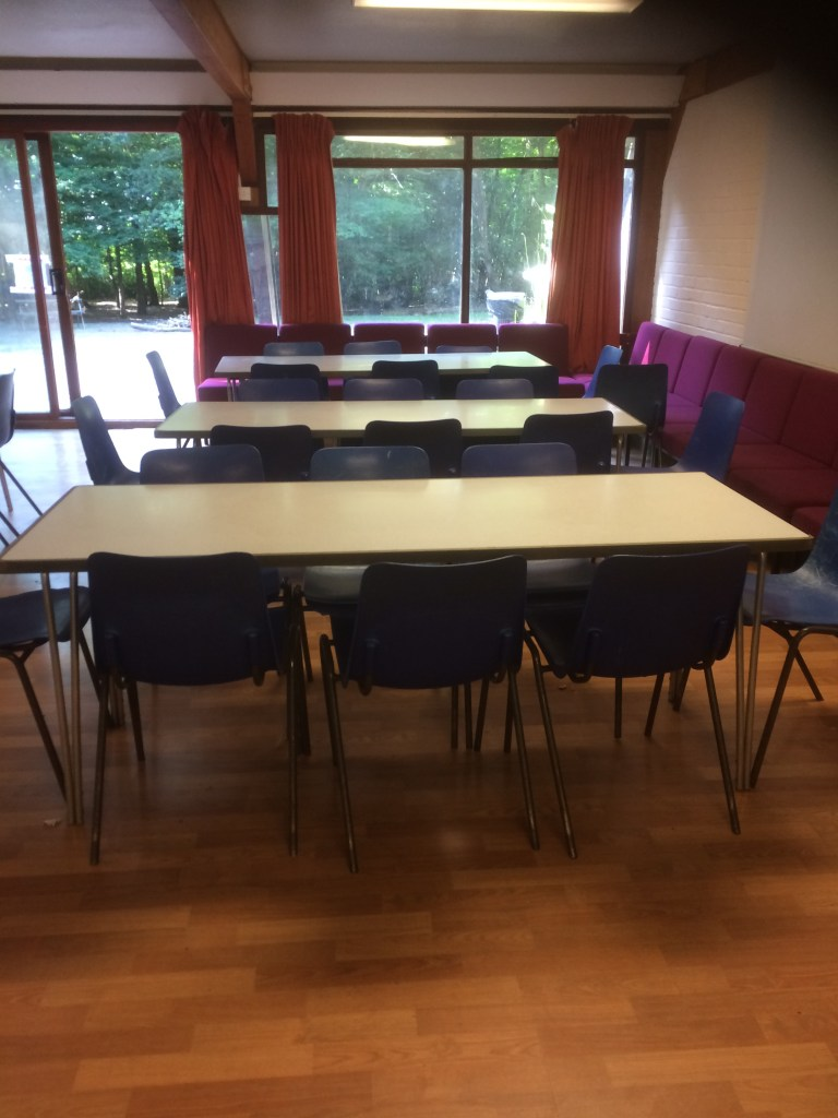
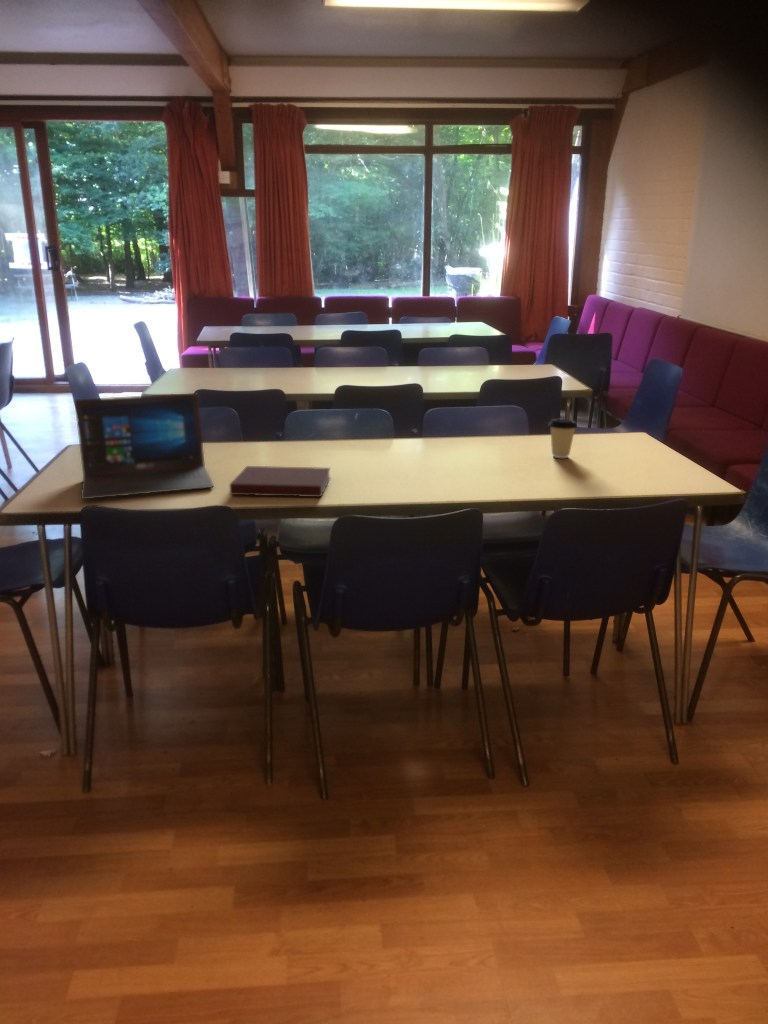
+ notebook [229,465,332,498]
+ laptop [74,392,215,500]
+ coffee cup [548,418,579,459]
